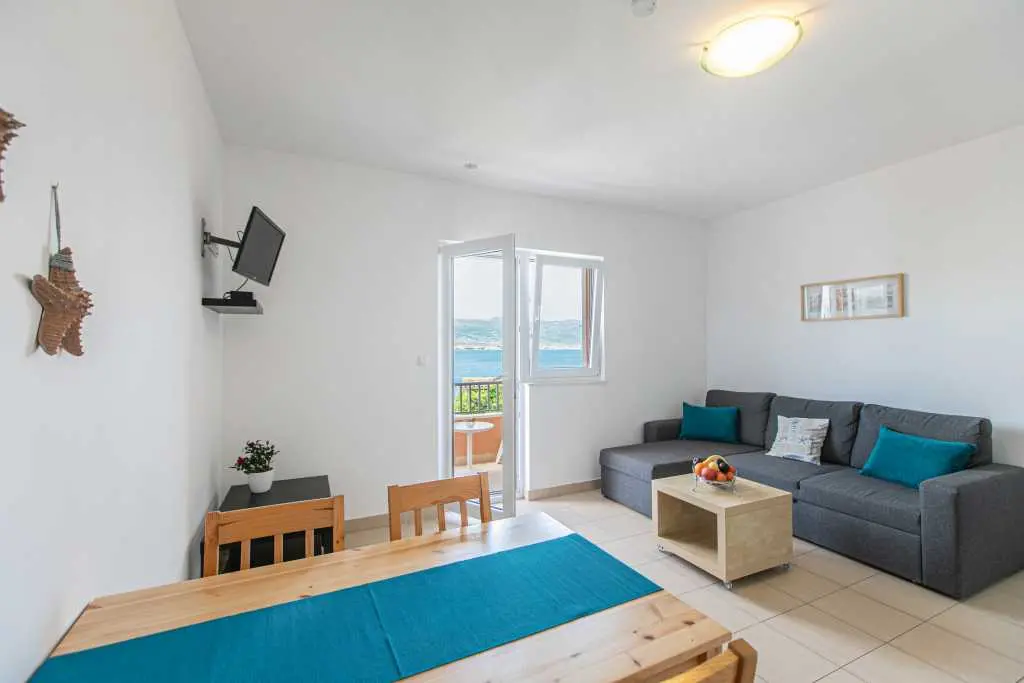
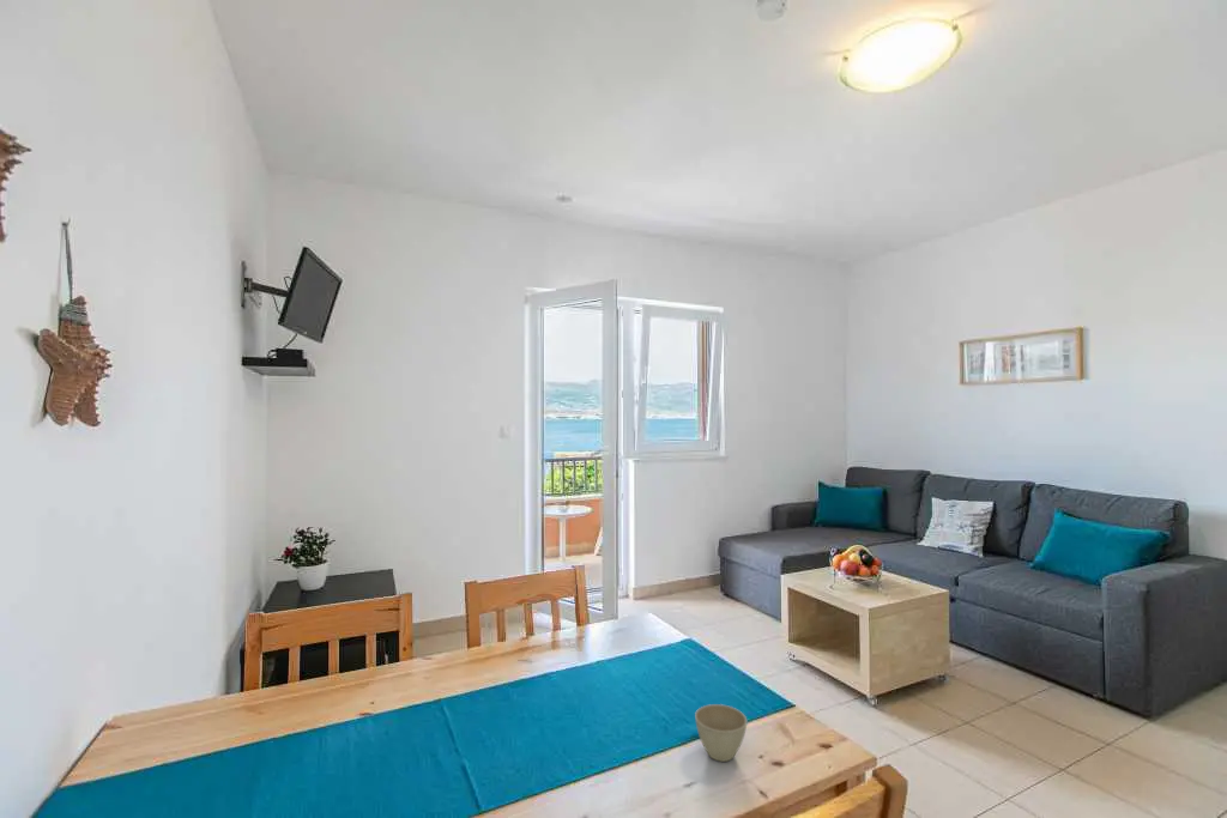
+ flower pot [694,703,748,763]
